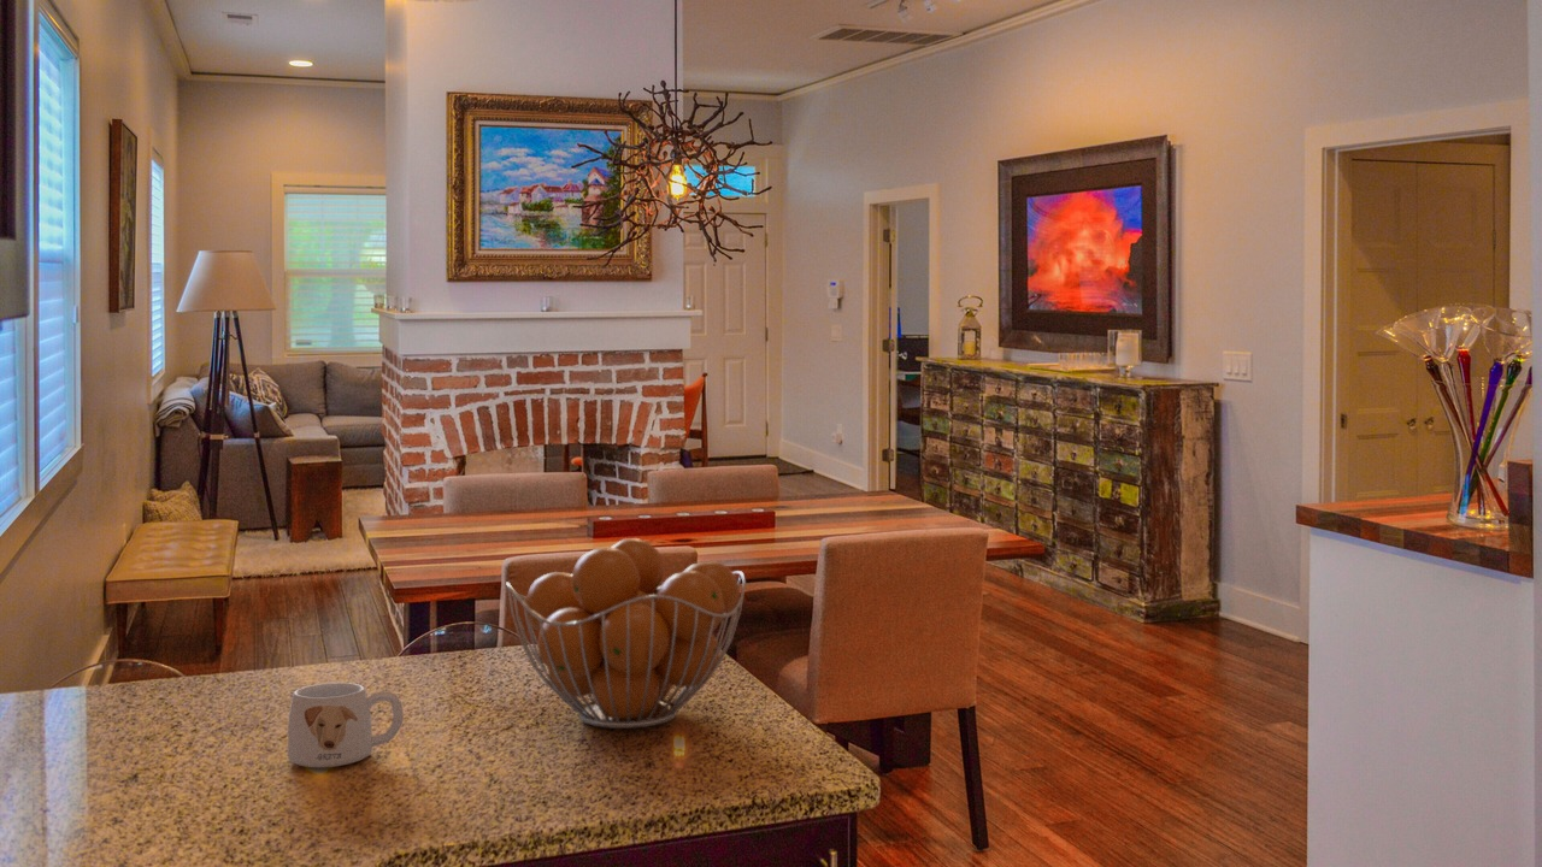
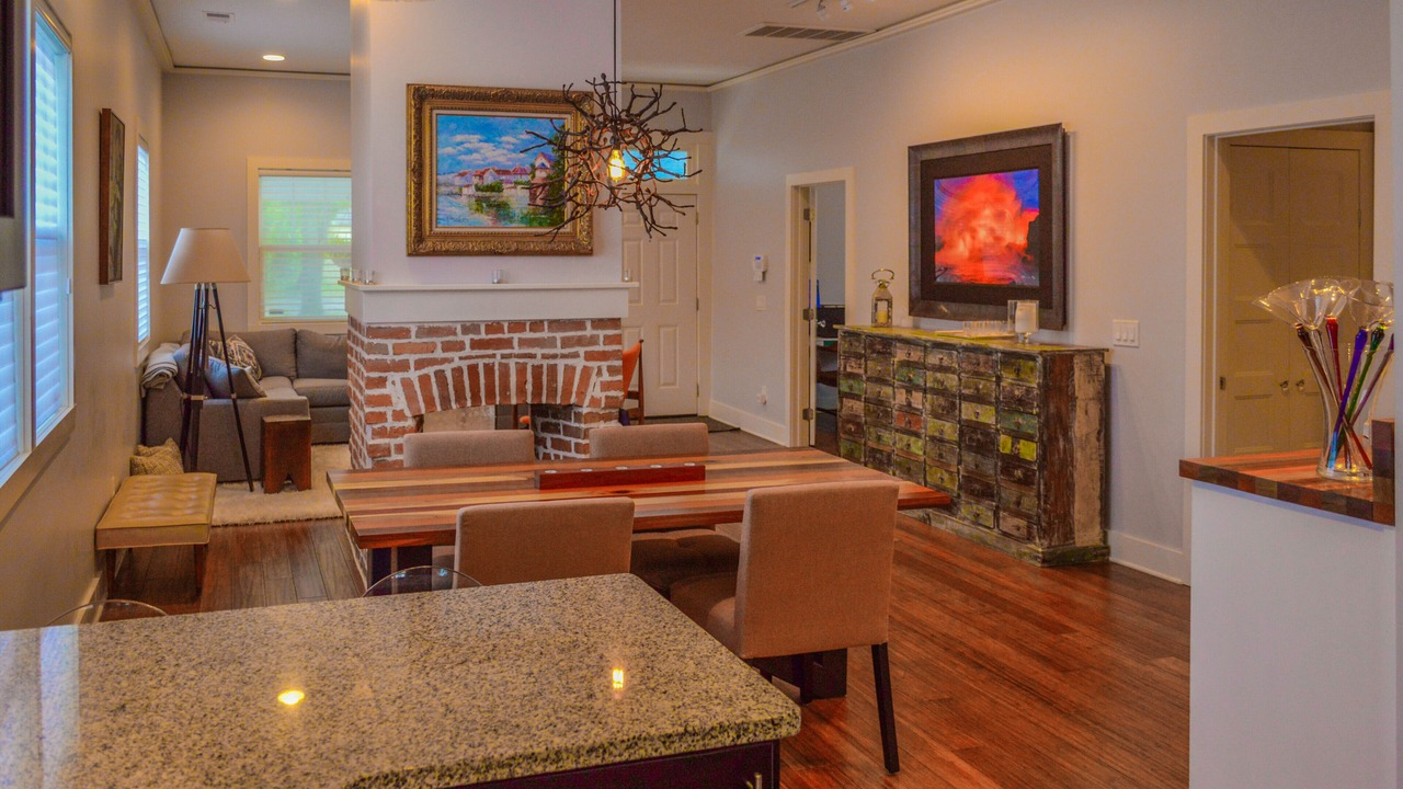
- fruit basket [505,537,747,730]
- mug [287,682,405,768]
